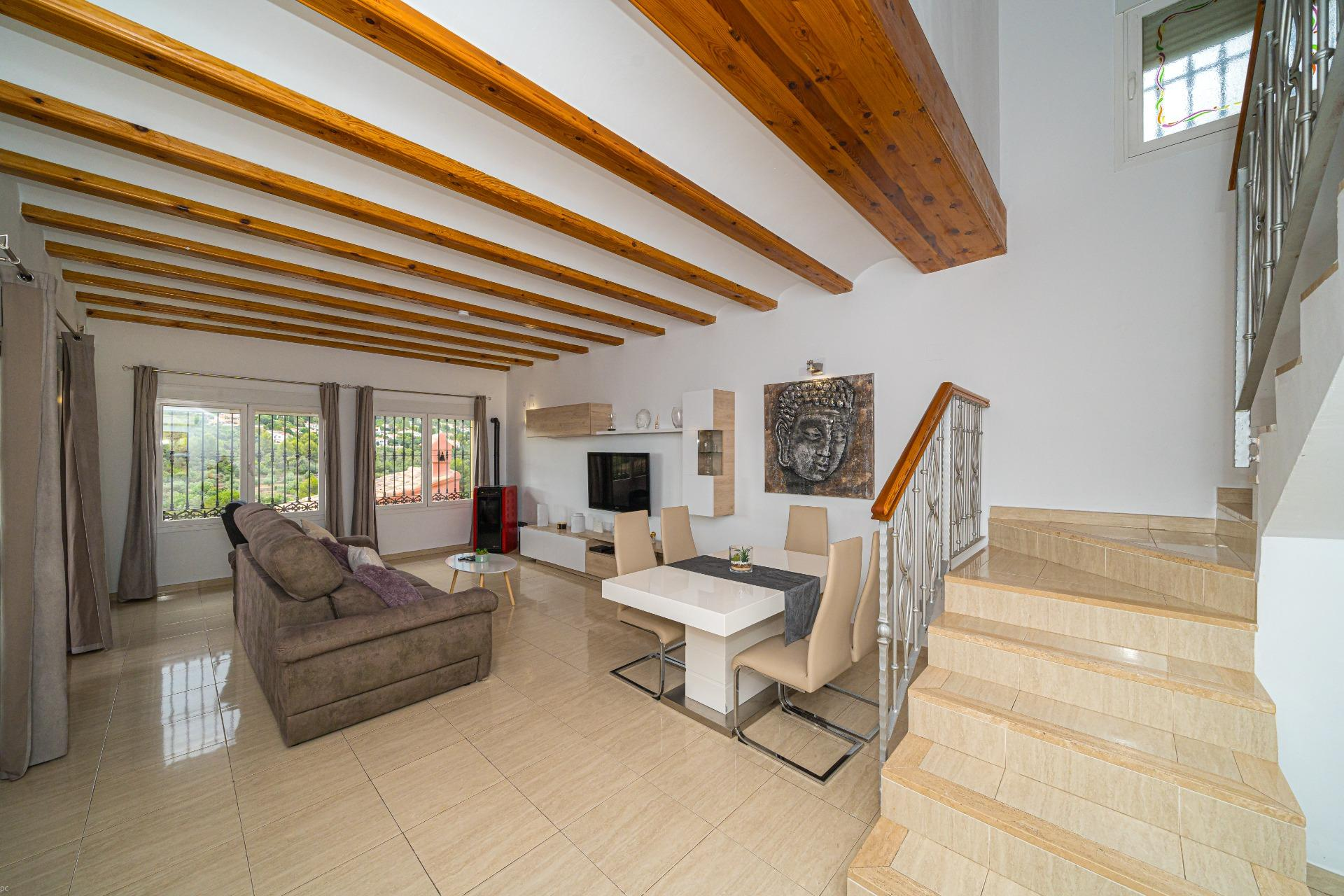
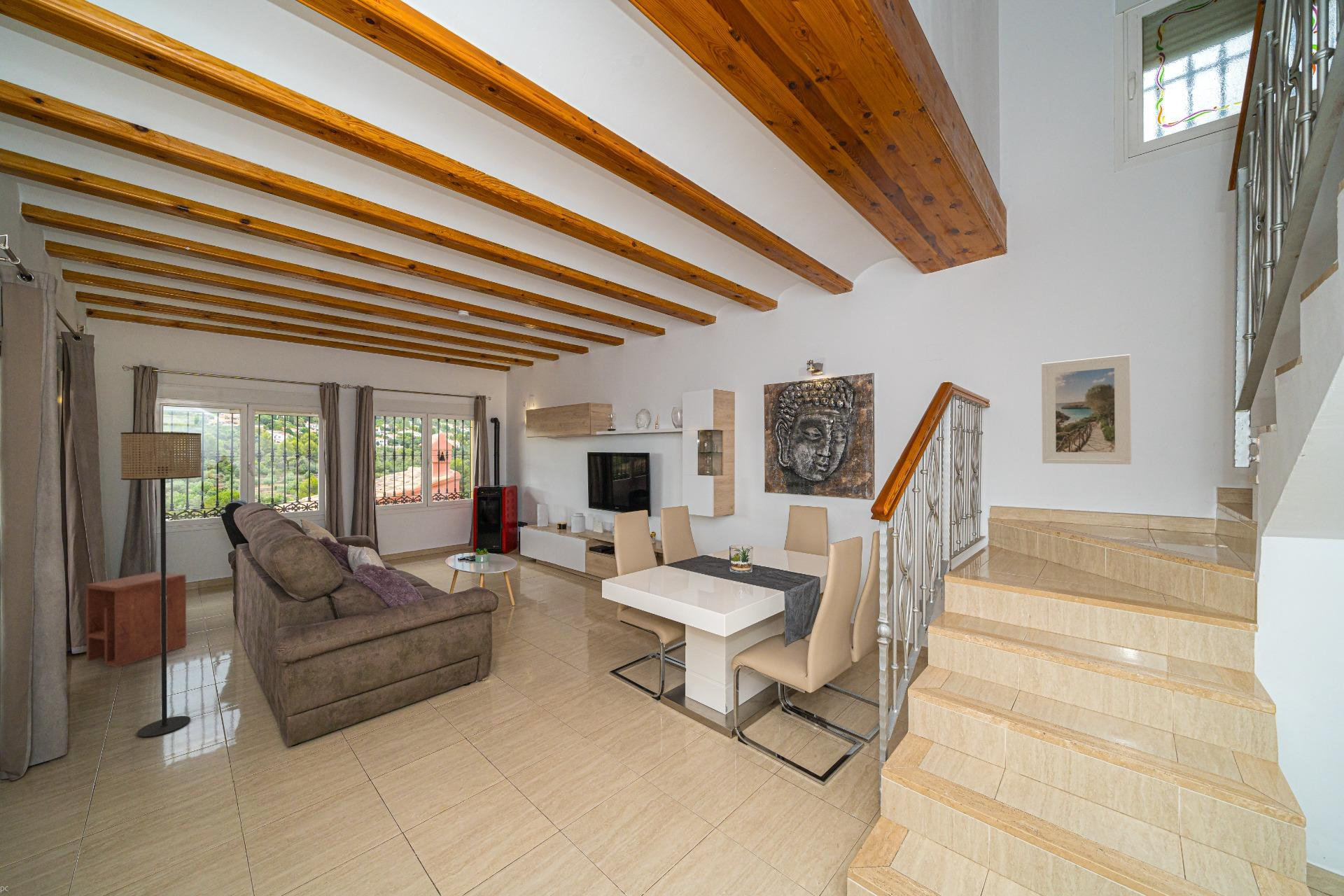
+ side table [85,571,187,668]
+ floor lamp [120,432,202,738]
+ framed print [1041,353,1132,465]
